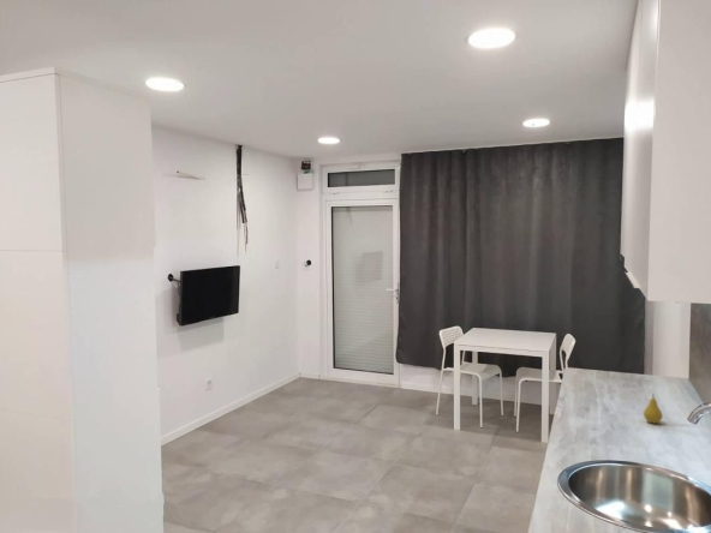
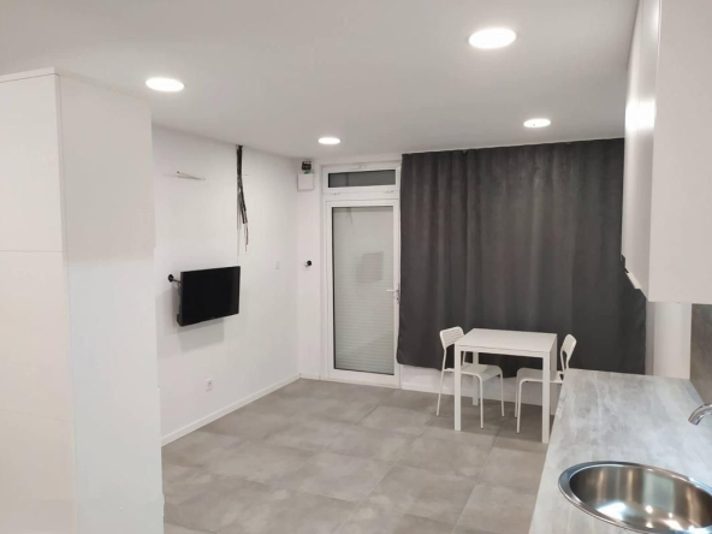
- fruit [643,393,664,425]
